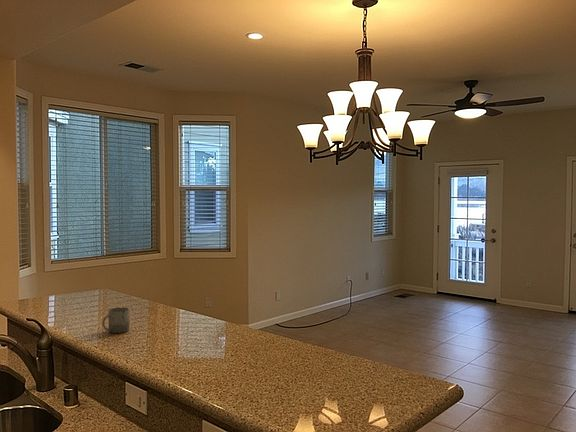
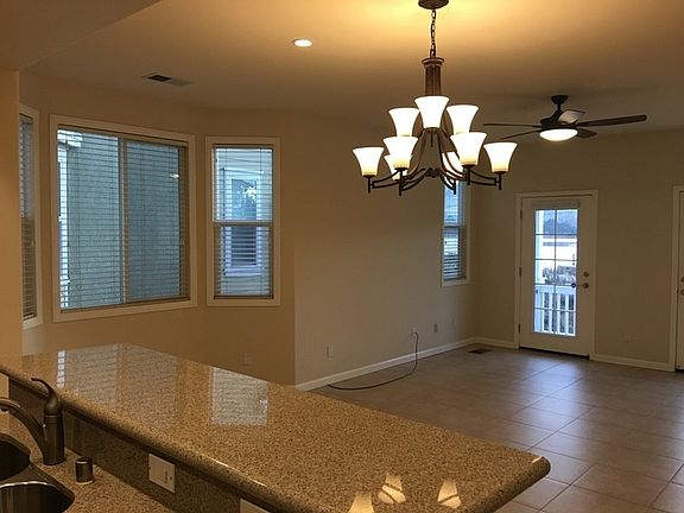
- cup [101,307,131,334]
